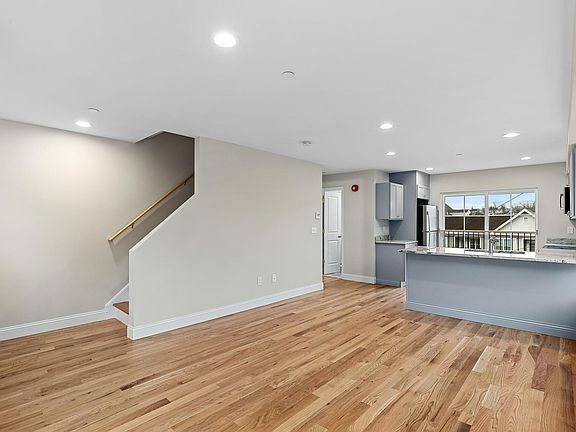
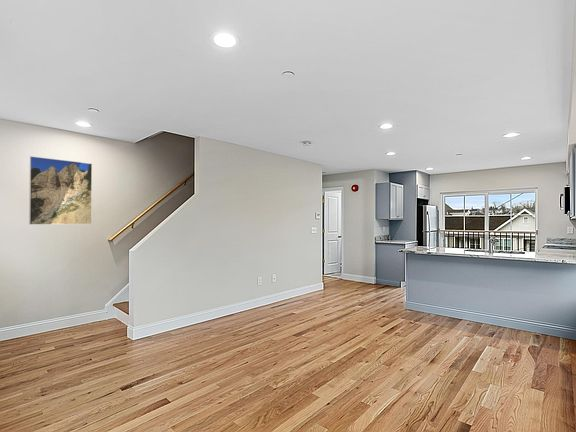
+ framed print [28,155,93,225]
